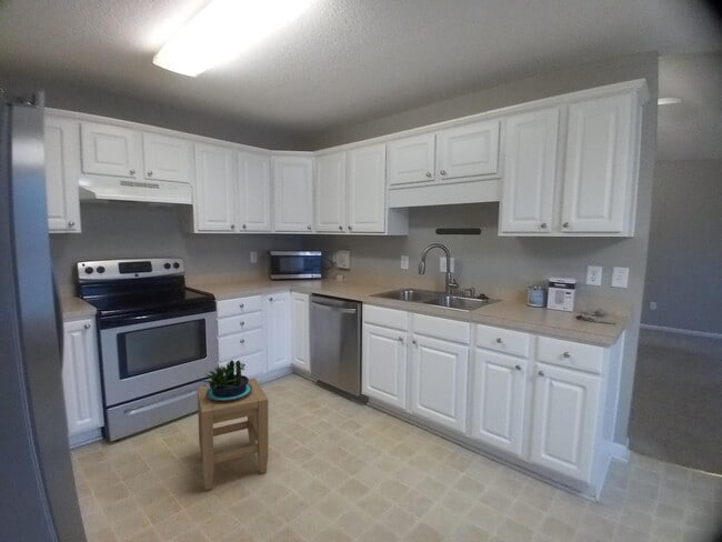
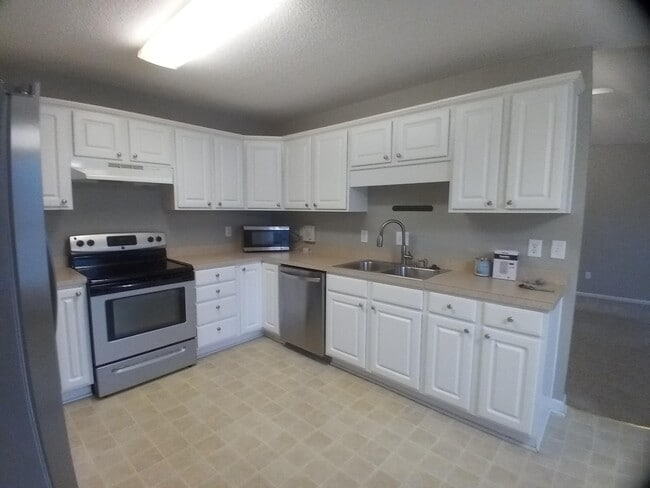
- potted plant [200,359,252,401]
- stool [197,377,269,491]
